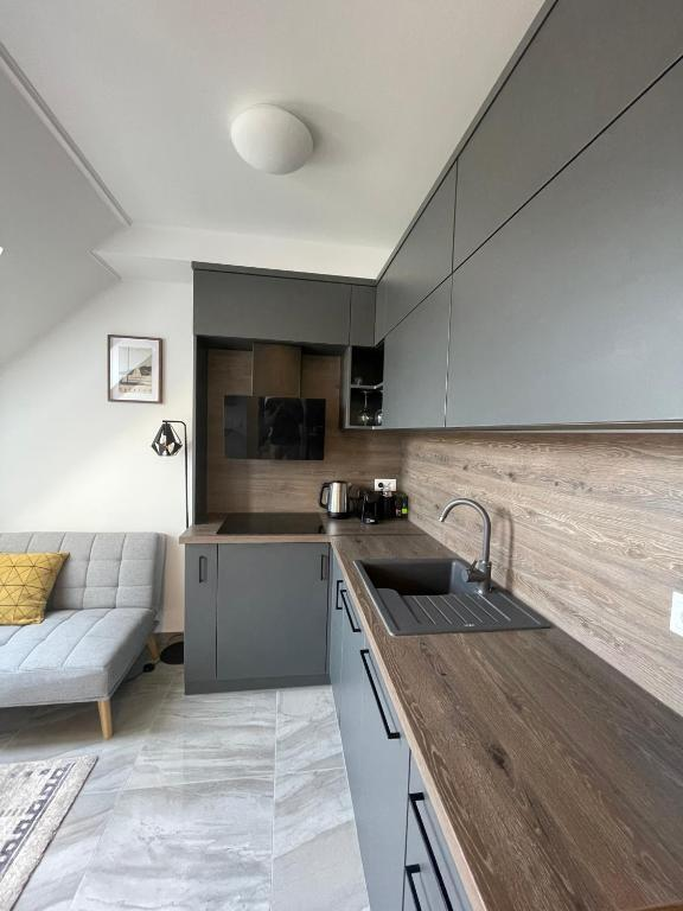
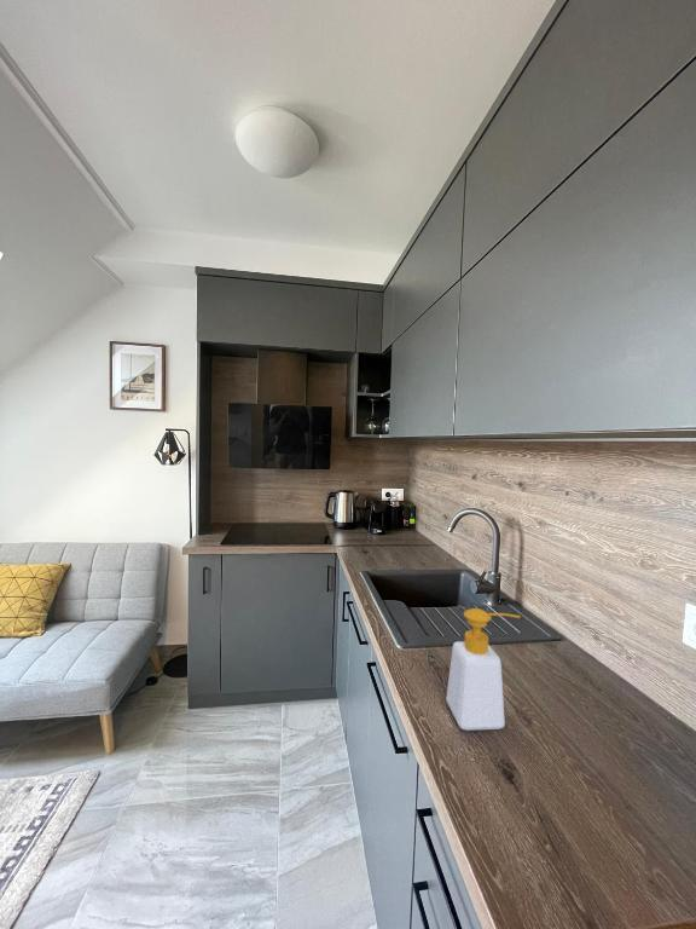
+ soap bottle [445,607,521,732]
